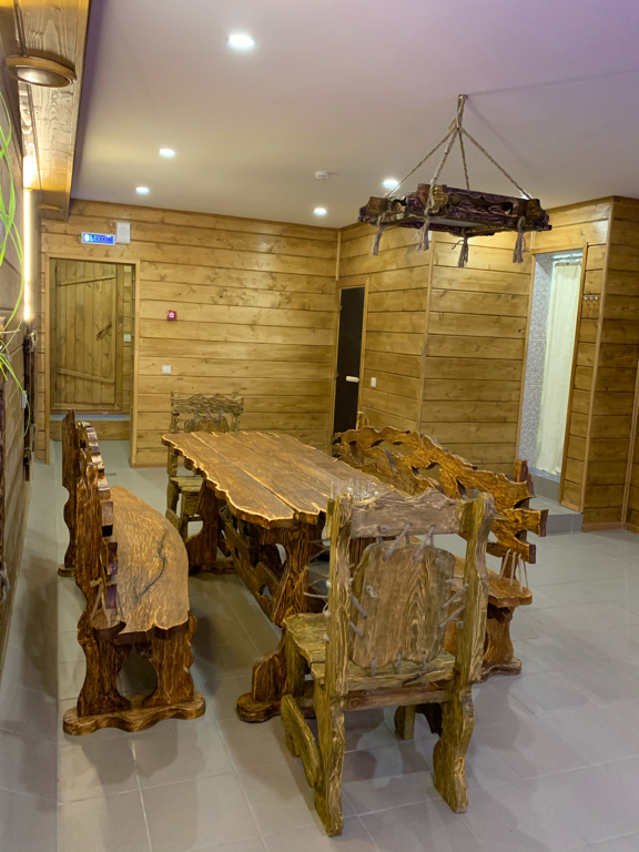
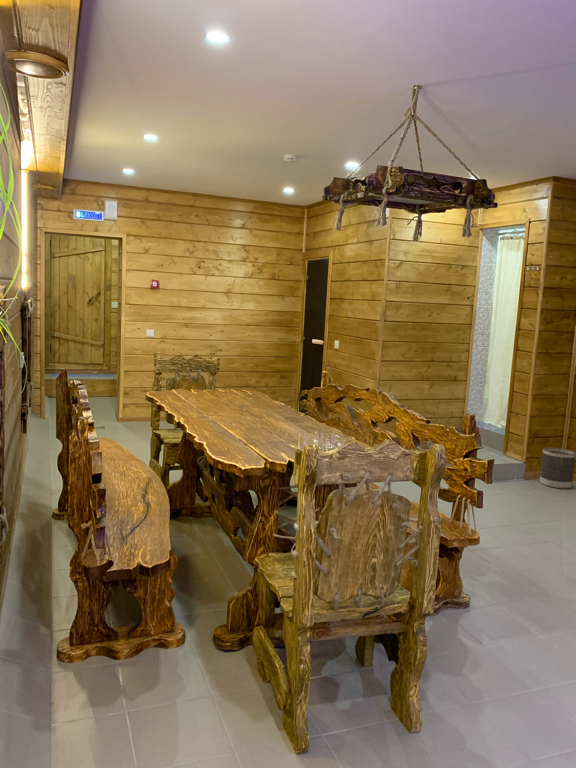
+ wastebasket [539,447,576,490]
